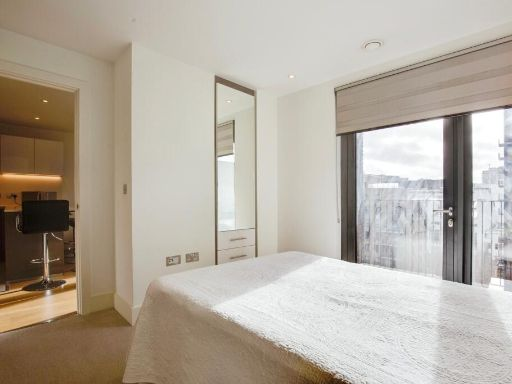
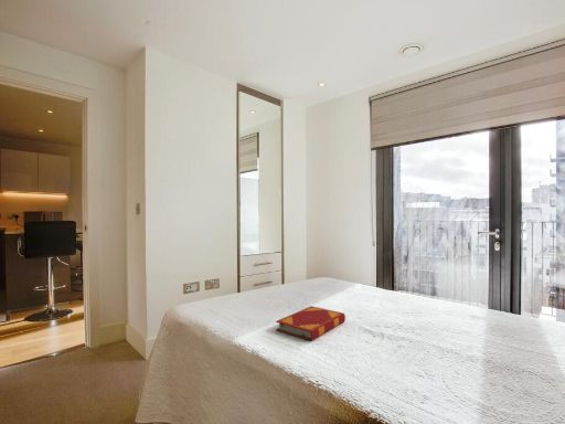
+ hardback book [275,305,347,342]
